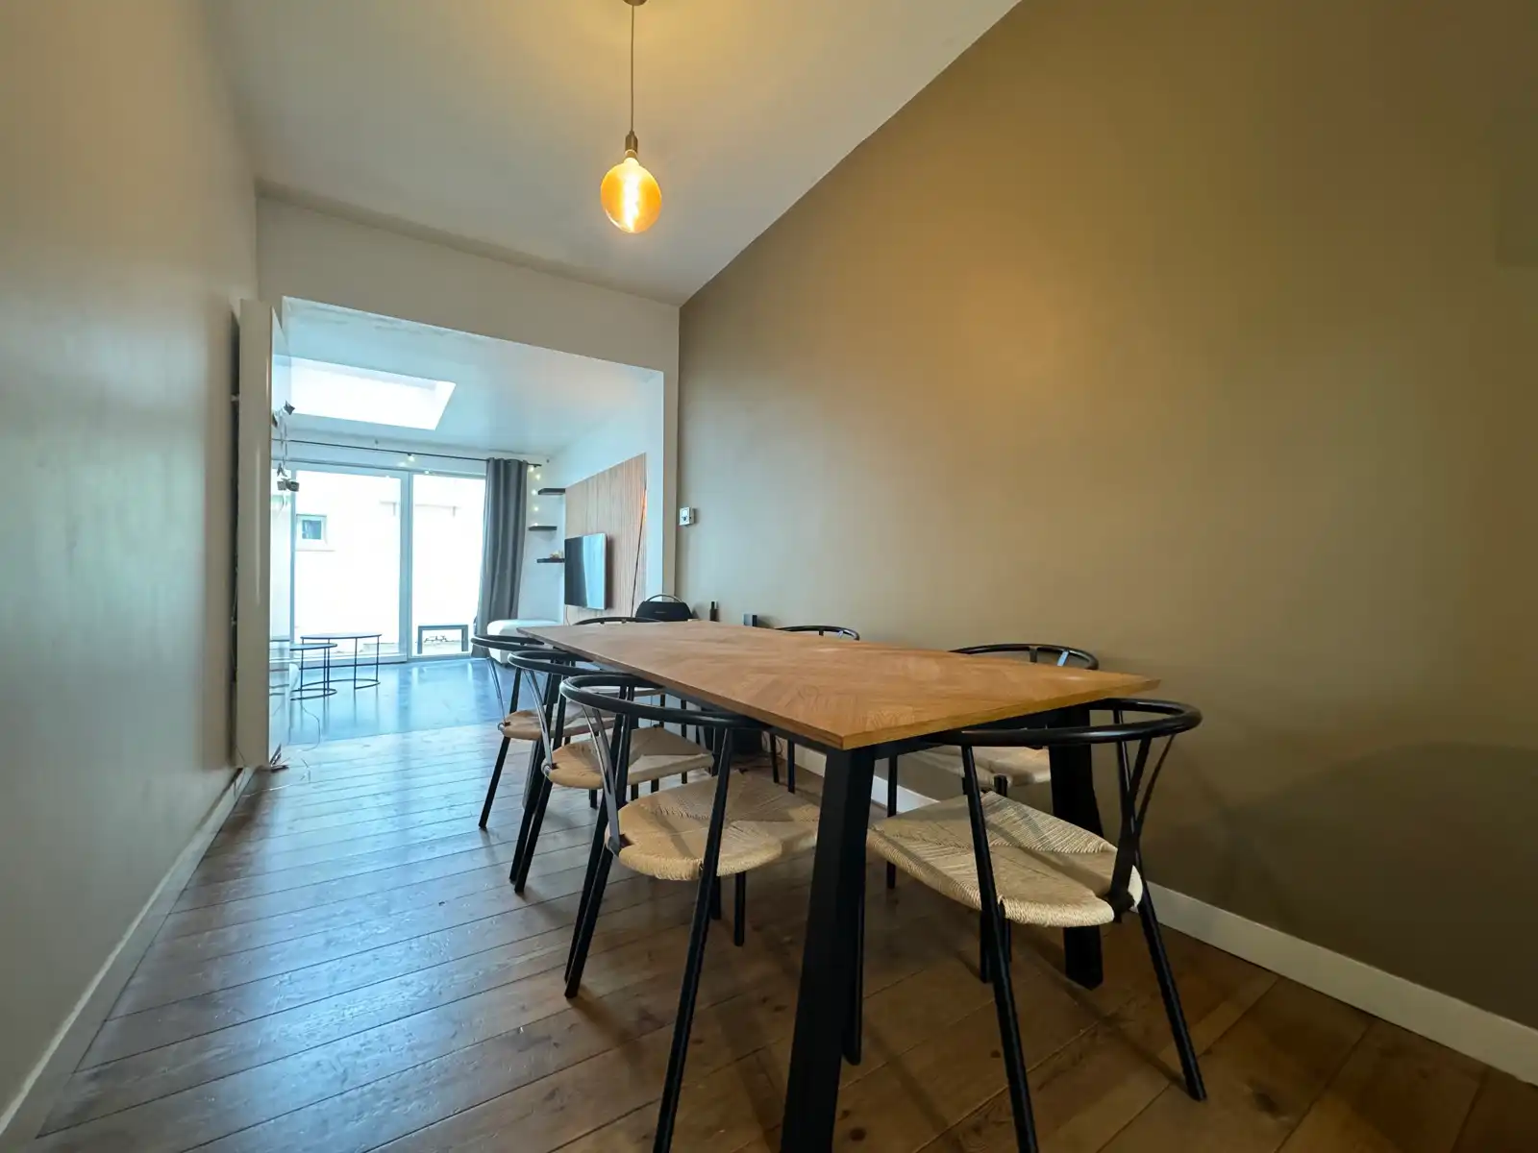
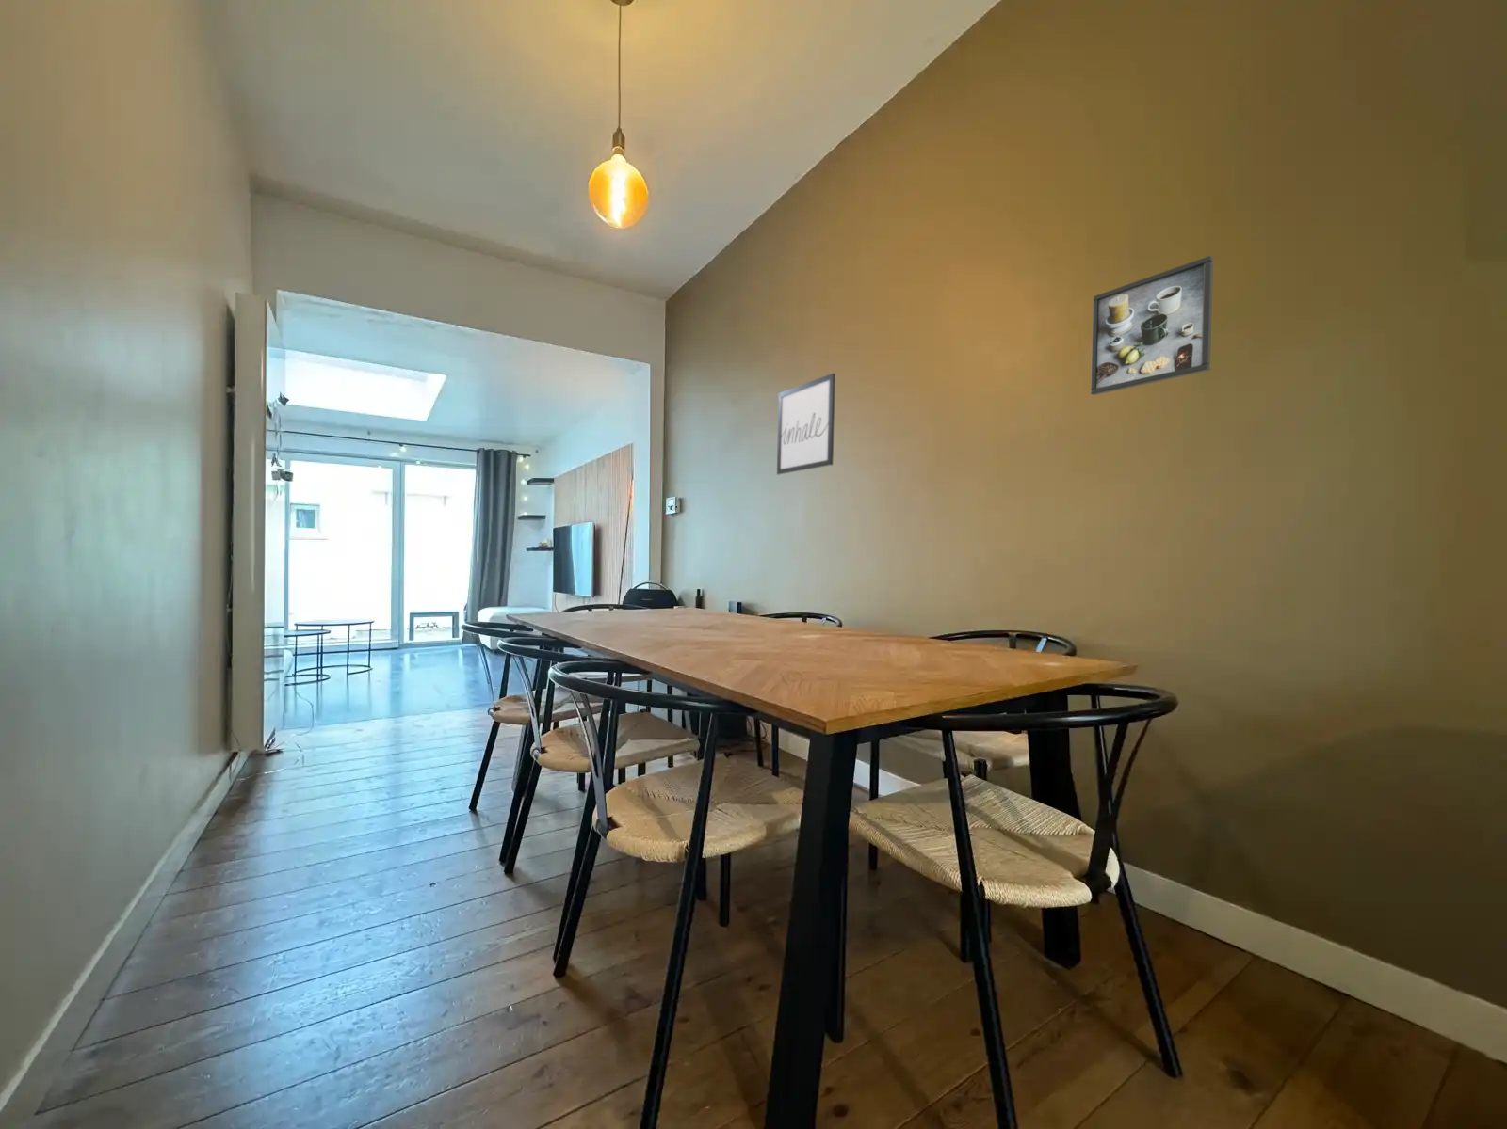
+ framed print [1089,255,1214,396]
+ wall art [776,371,837,476]
